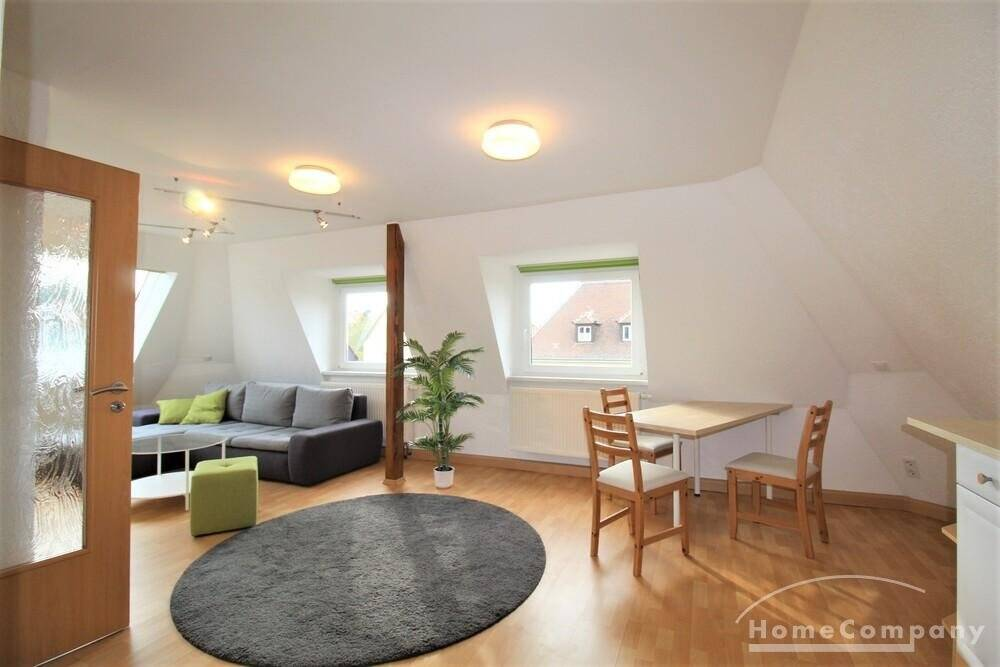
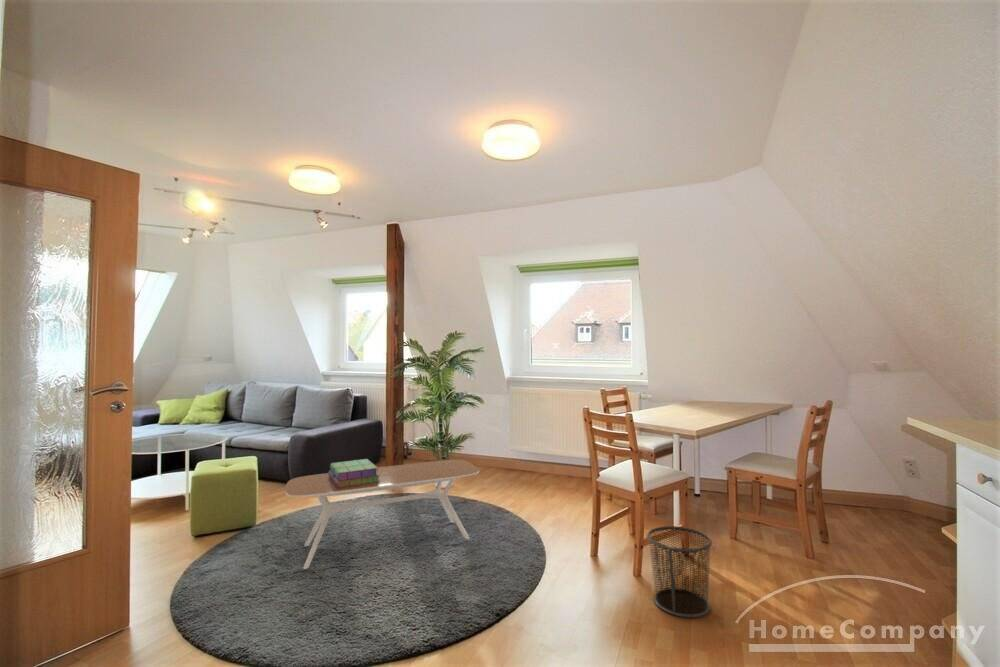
+ waste bin [646,525,713,618]
+ coffee table [285,459,480,570]
+ stack of books [328,458,380,488]
